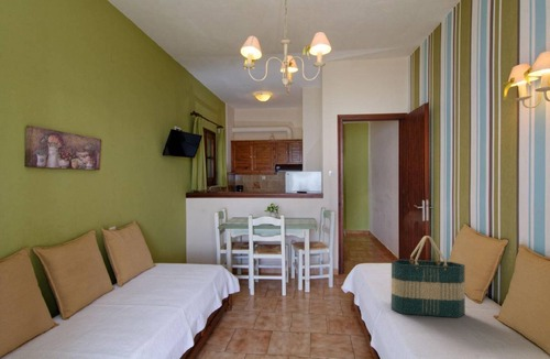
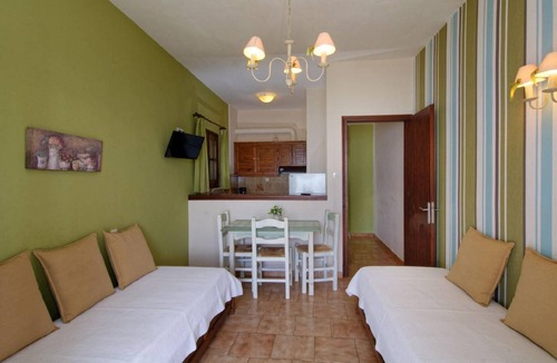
- tote bag [391,235,466,318]
